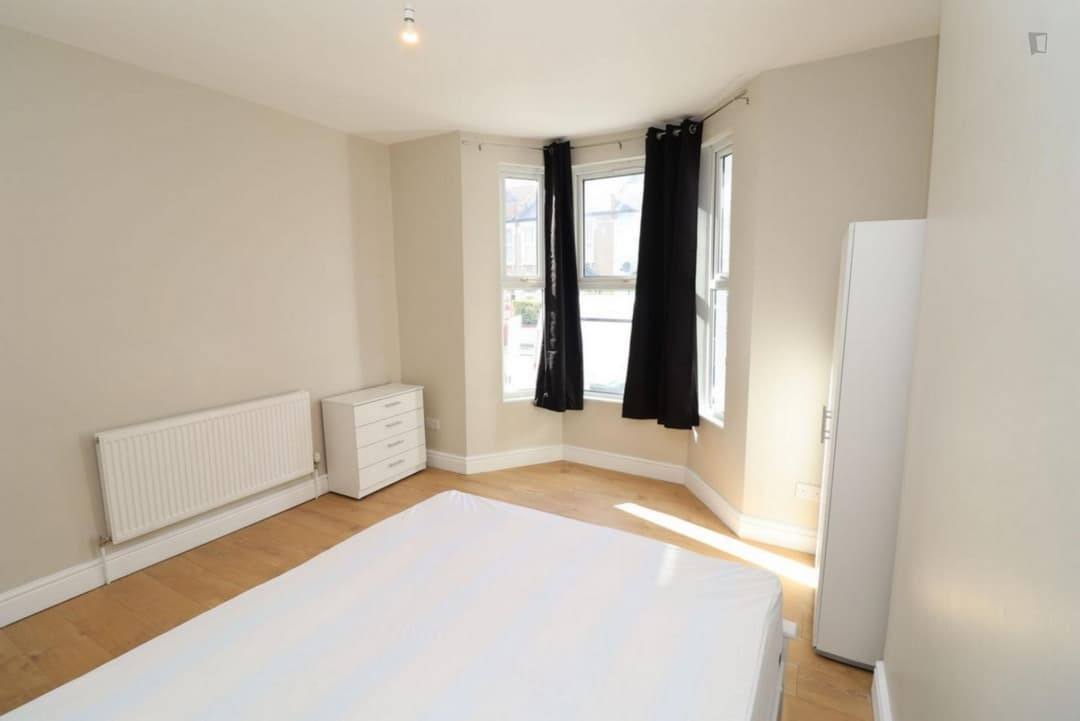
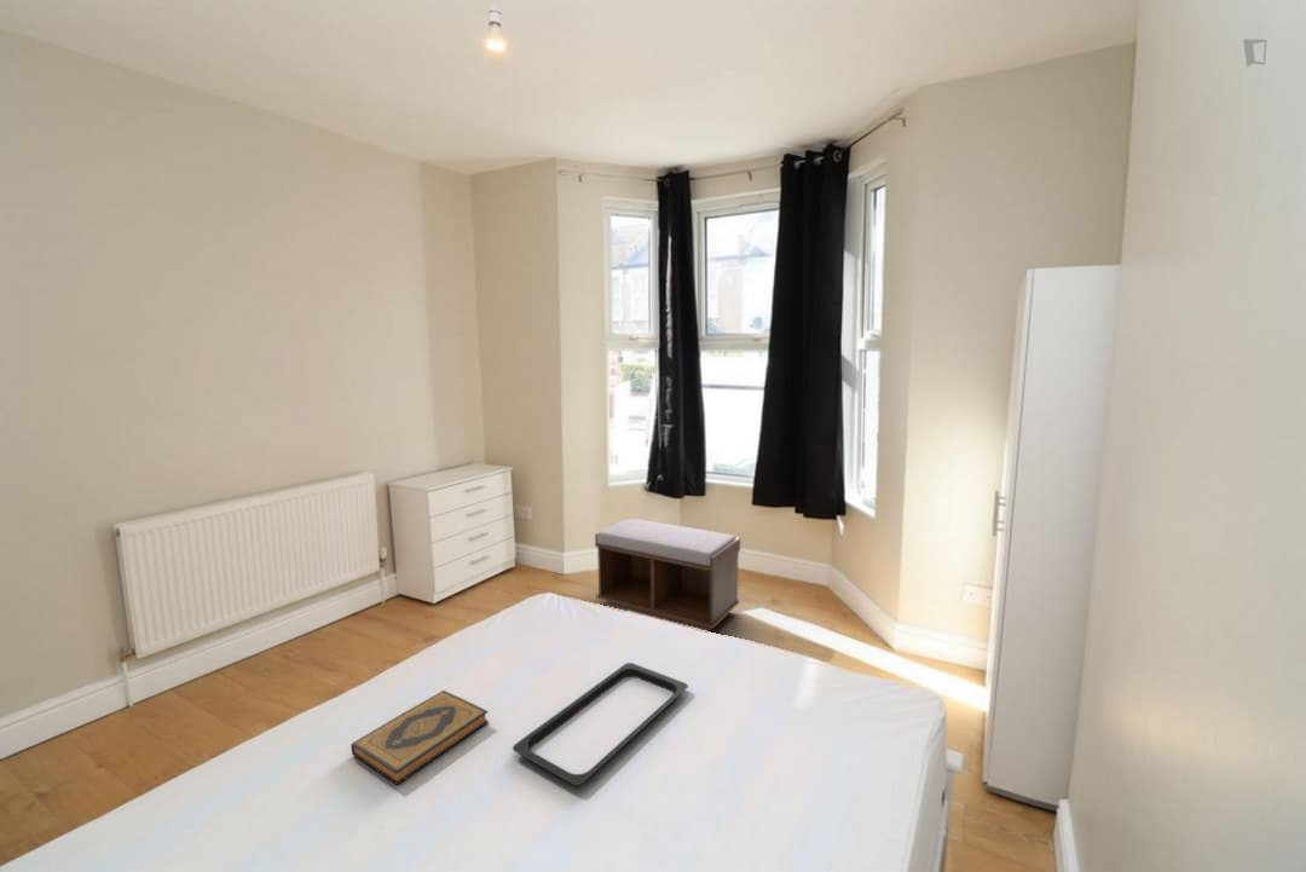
+ bench [594,518,741,633]
+ serving tray [512,662,689,786]
+ hardback book [349,689,490,786]
